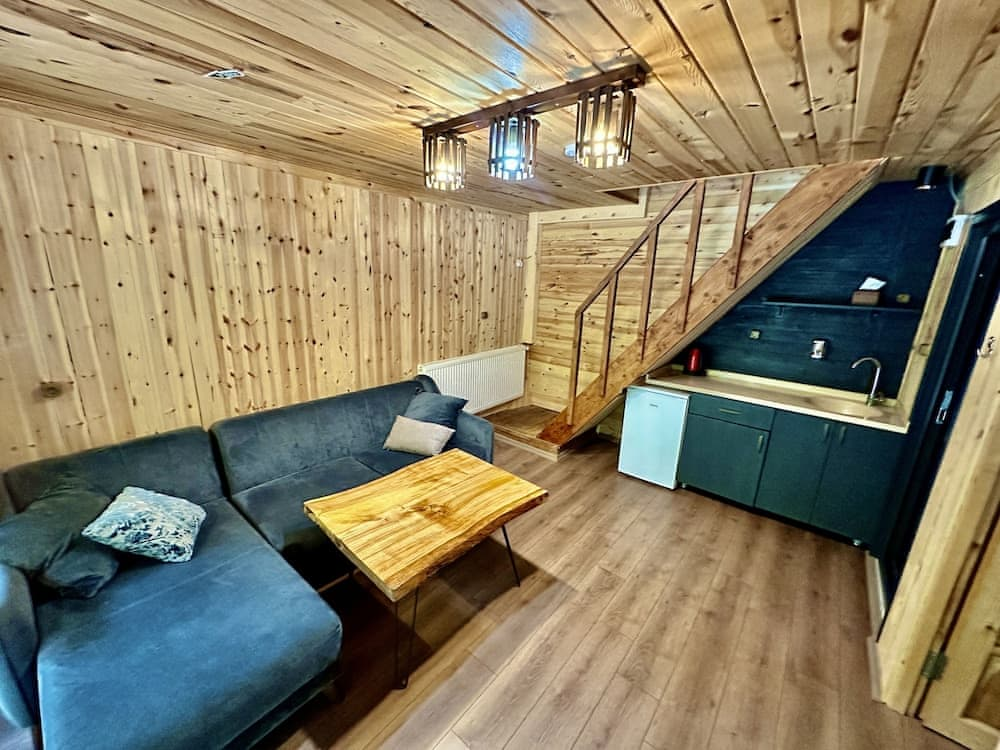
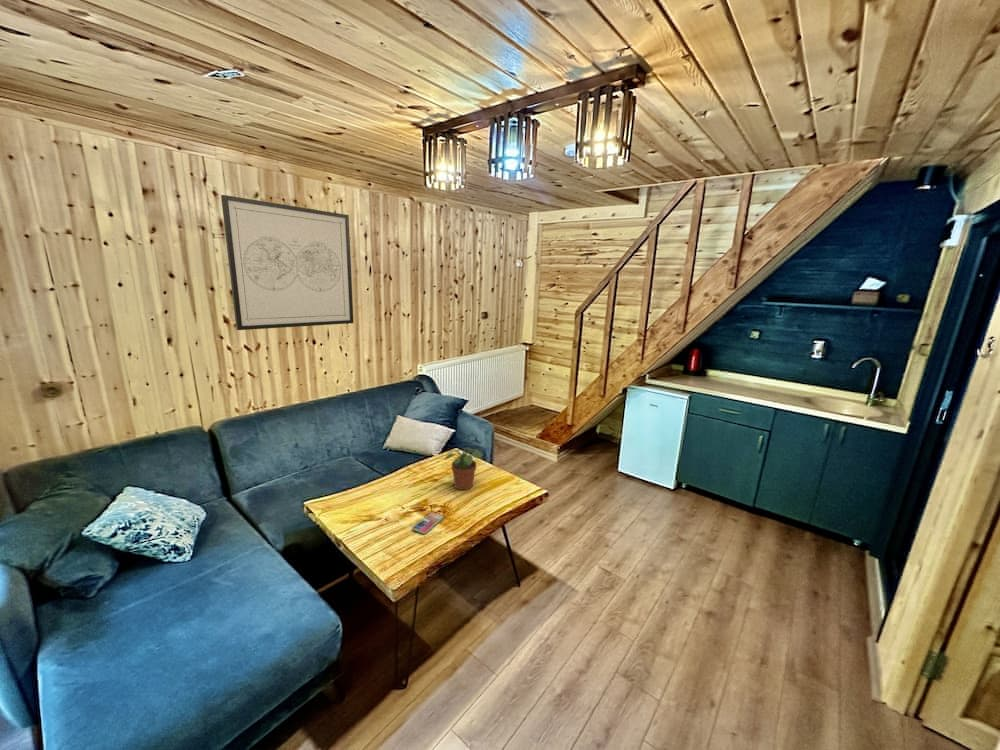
+ wall art [220,194,355,331]
+ smartphone [411,511,445,535]
+ potted plant [443,446,484,491]
